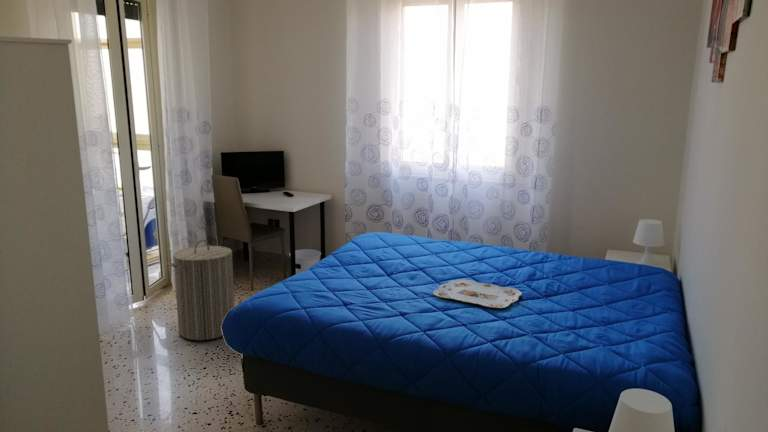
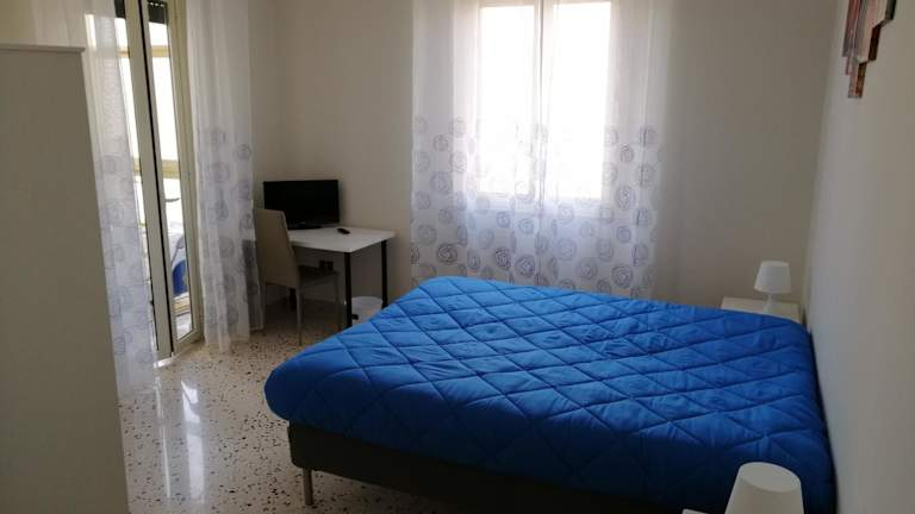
- serving tray [432,278,523,309]
- laundry hamper [170,239,235,341]
